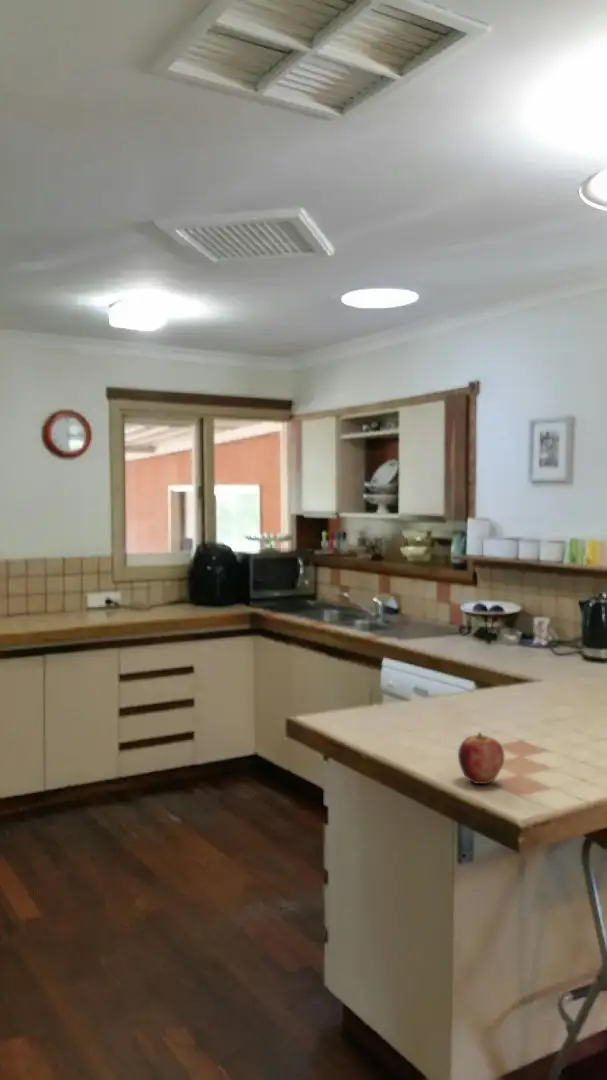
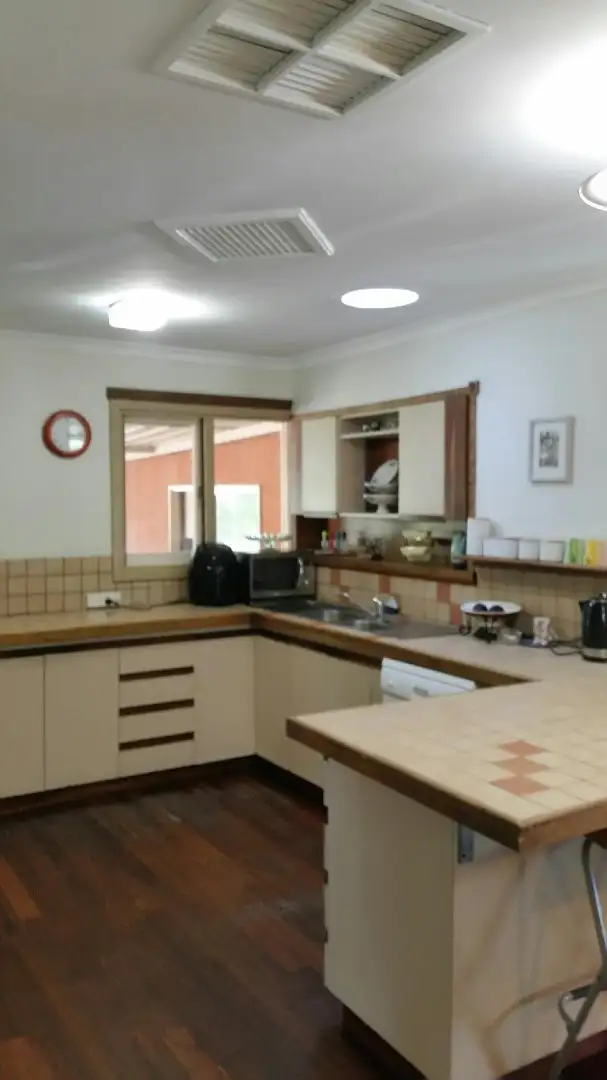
- apple [457,732,505,785]
